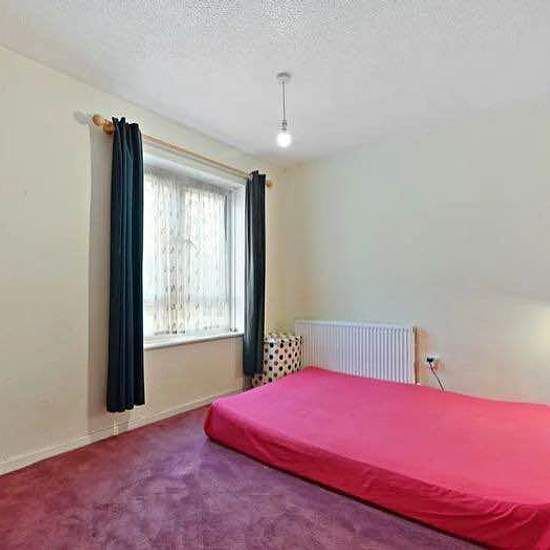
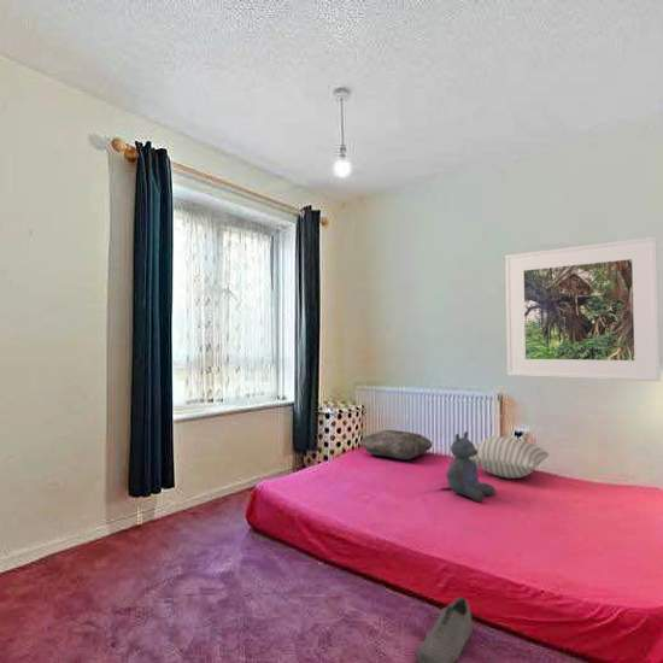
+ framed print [504,235,662,382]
+ pillow [469,435,550,480]
+ shoe [416,595,474,663]
+ stuffed bear [445,430,497,503]
+ cushion [359,429,433,460]
